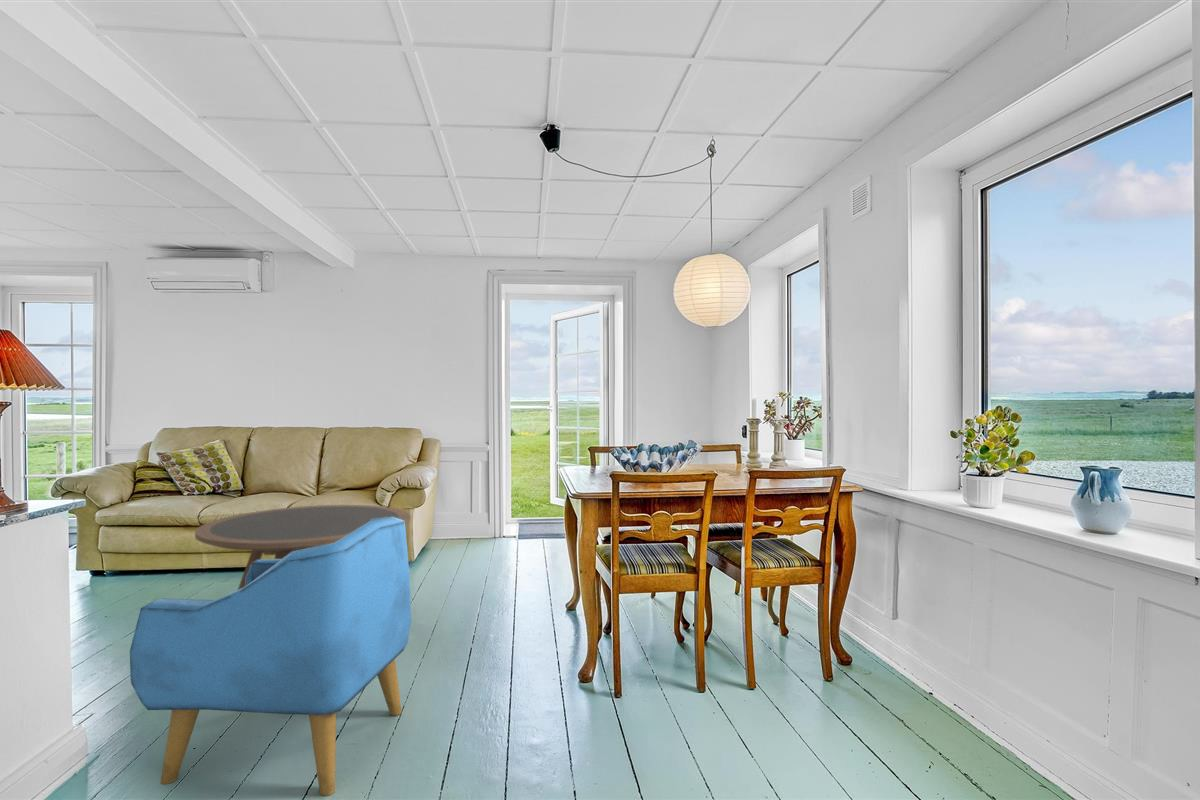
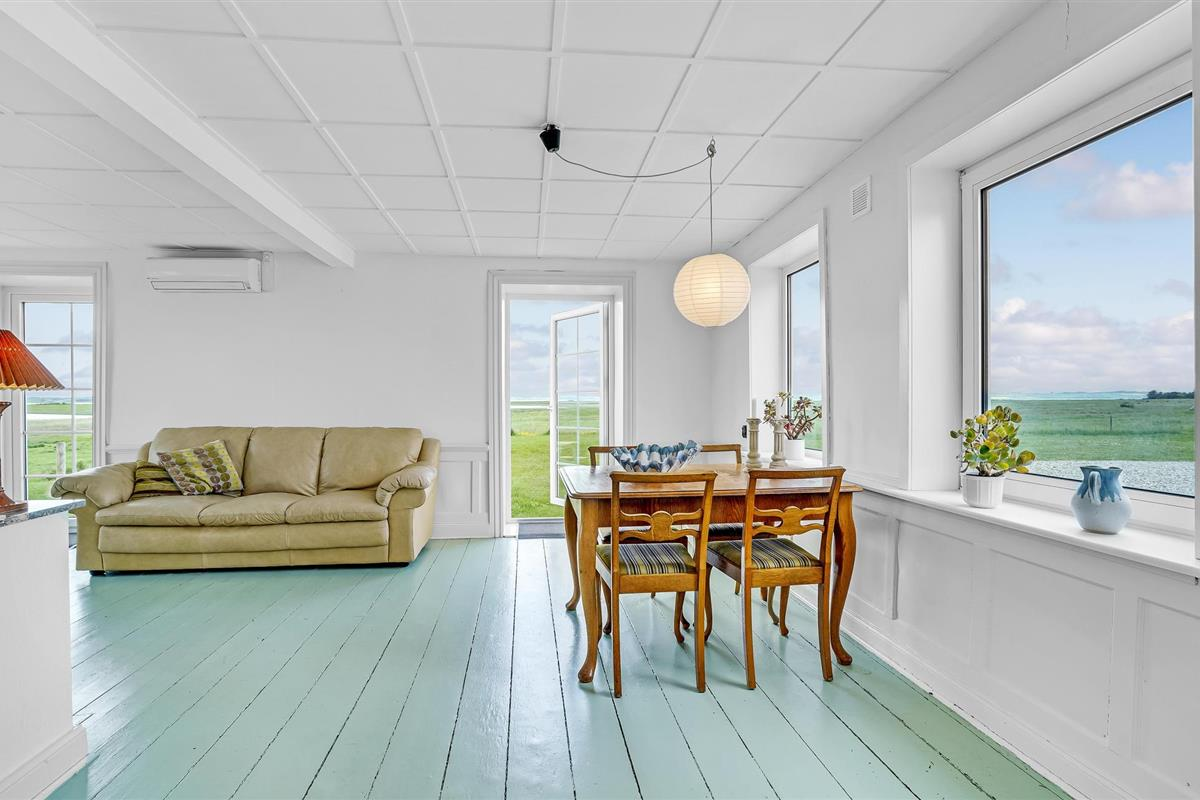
- coffee table [194,504,412,590]
- armchair [129,517,412,797]
